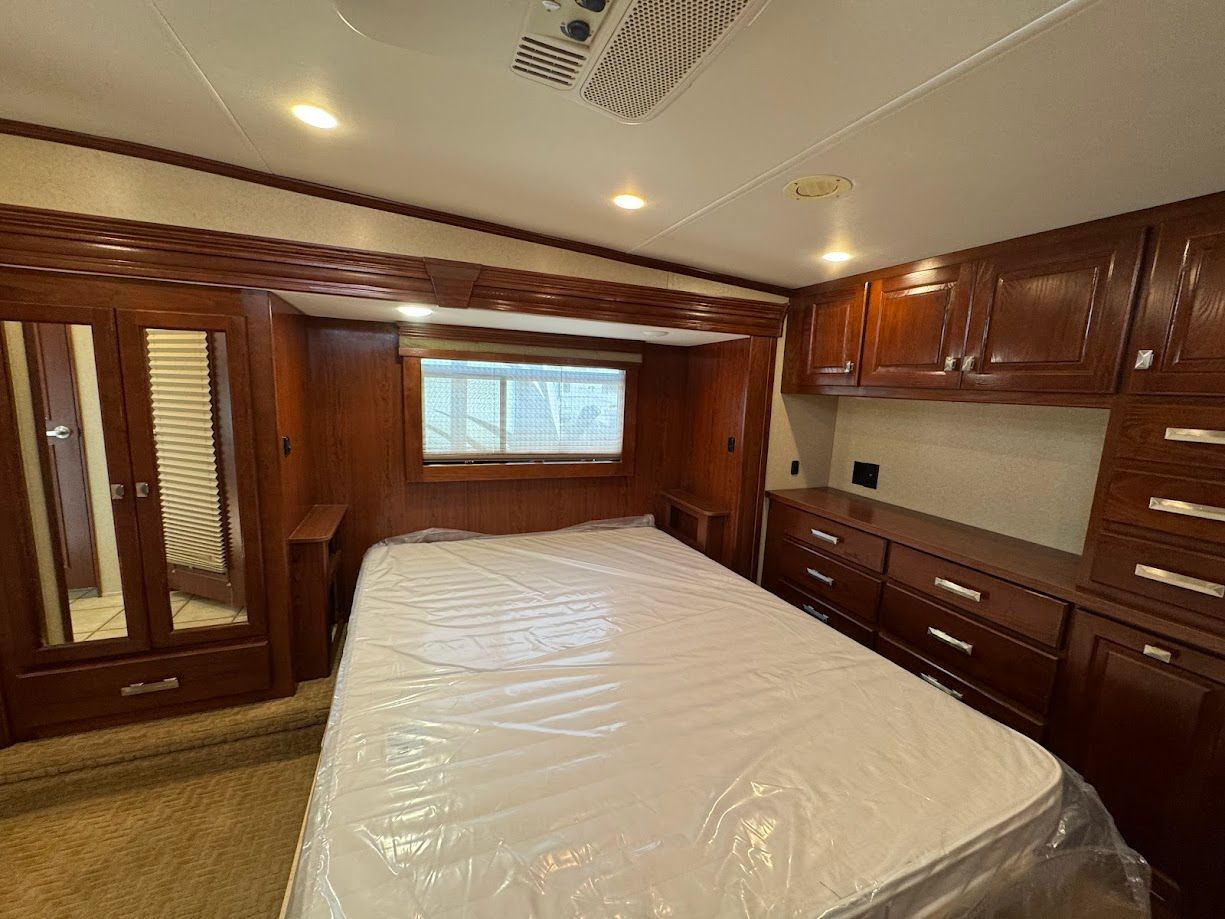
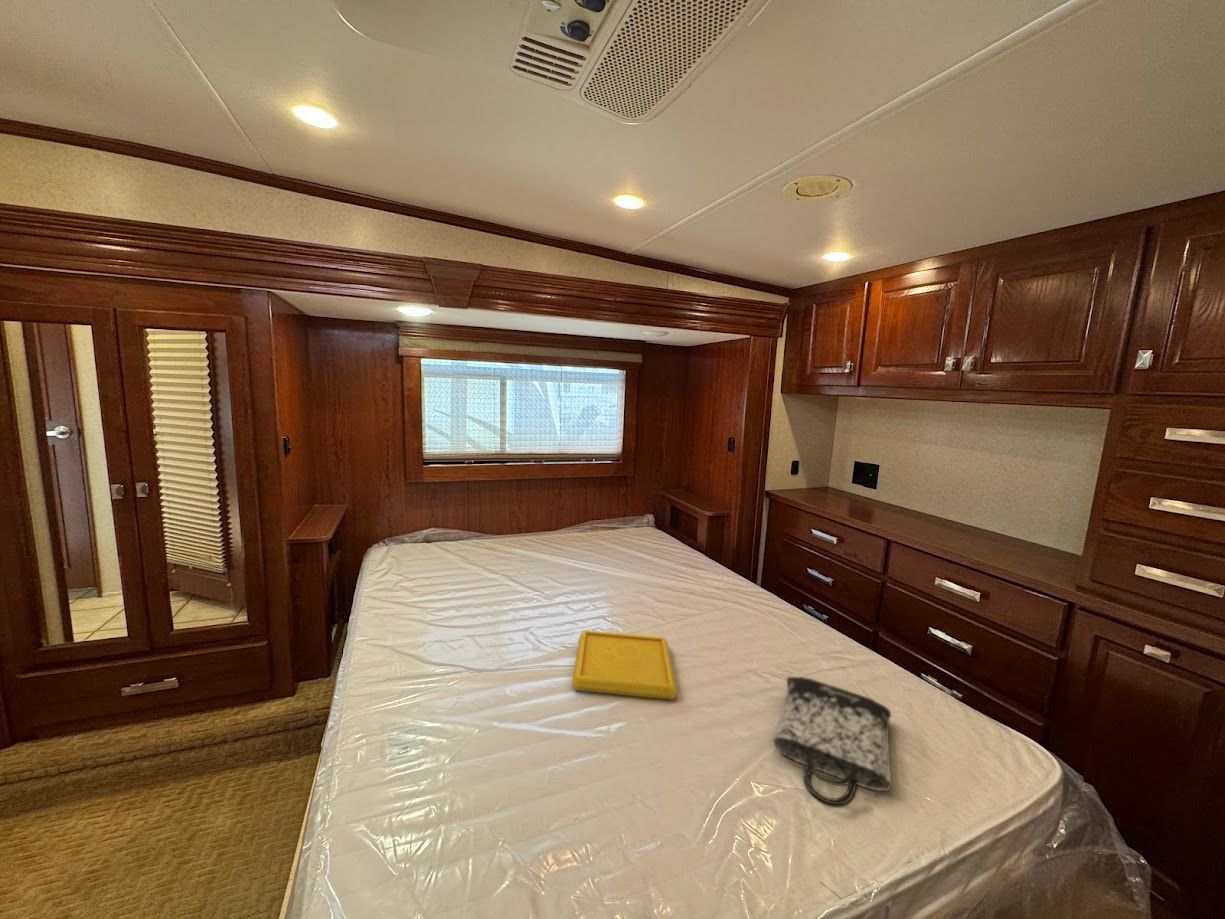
+ serving tray [571,629,678,701]
+ tote bag [772,676,893,806]
